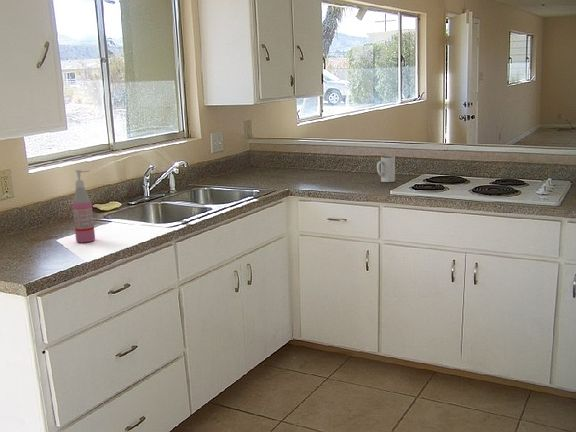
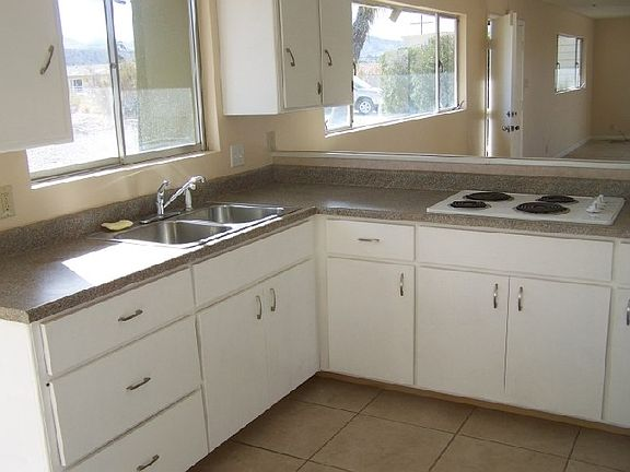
- soap dispenser [71,169,96,244]
- mug [376,155,396,183]
